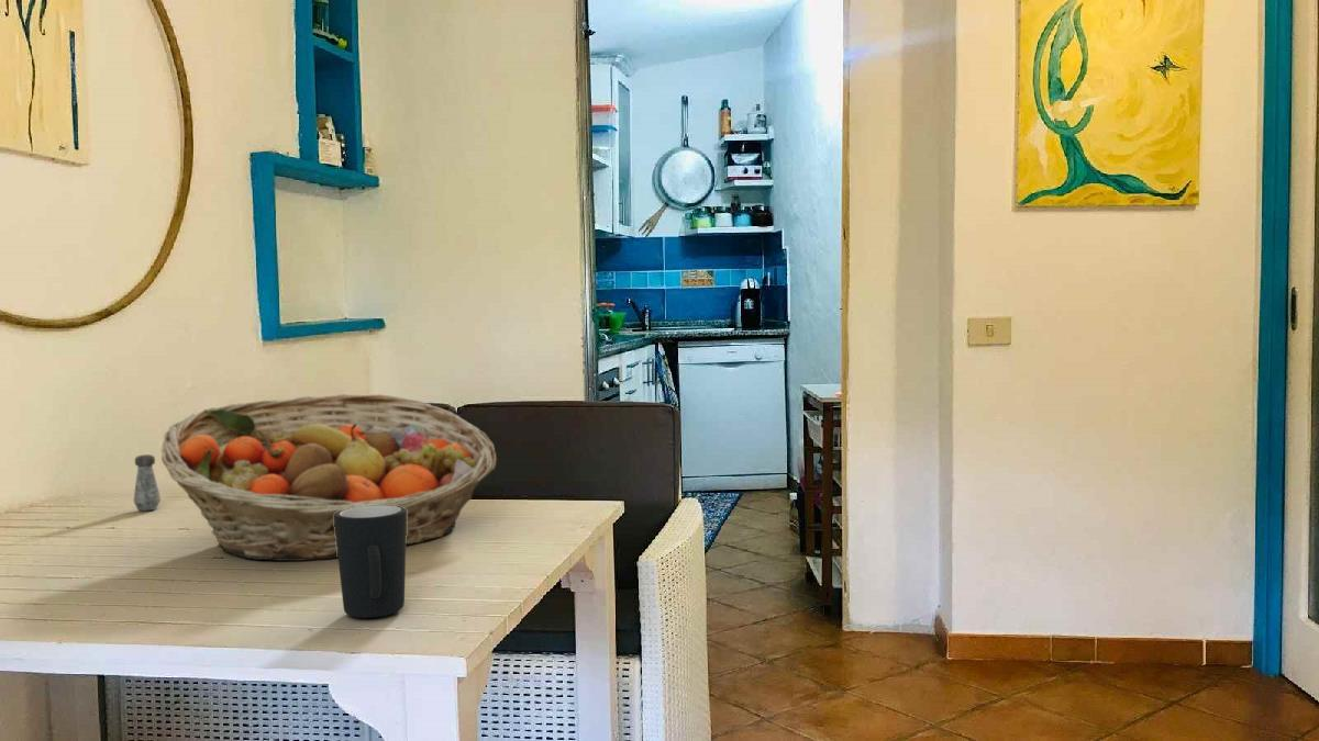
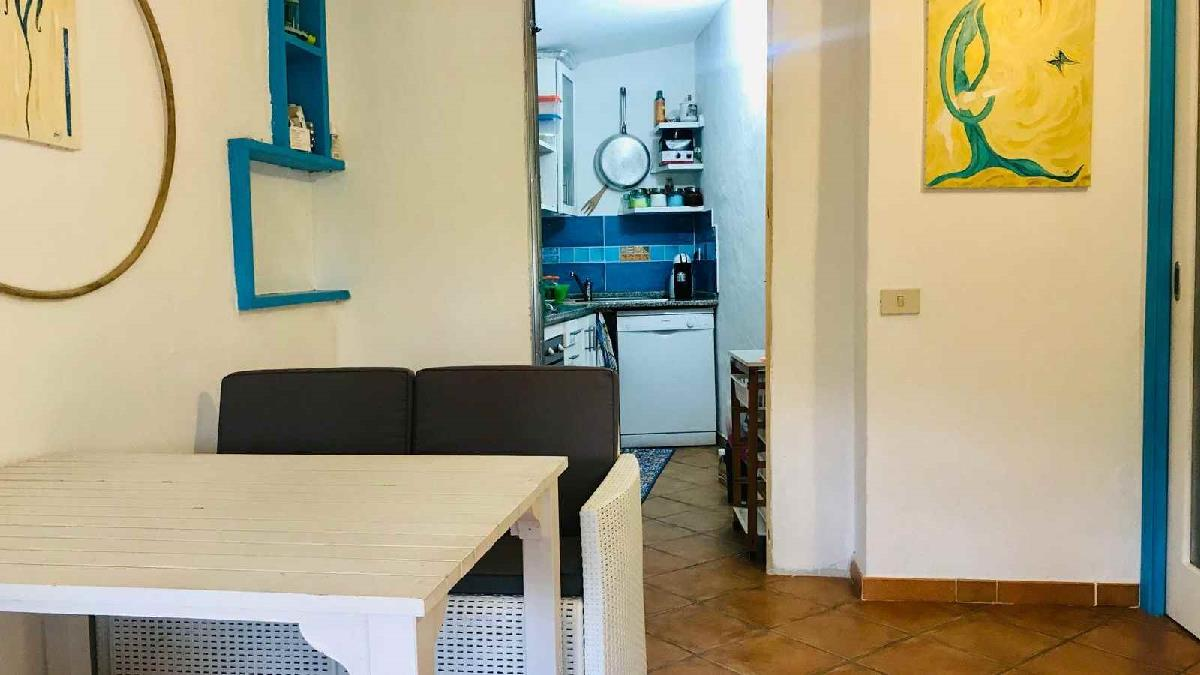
- salt shaker [133,453,162,512]
- mug [334,505,407,619]
- fruit basket [160,393,498,562]
